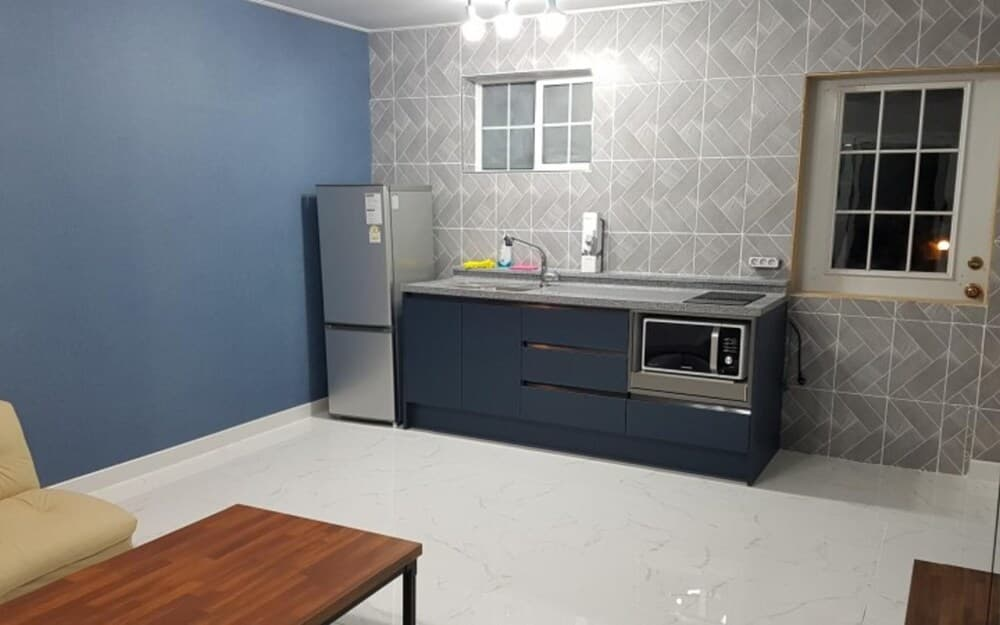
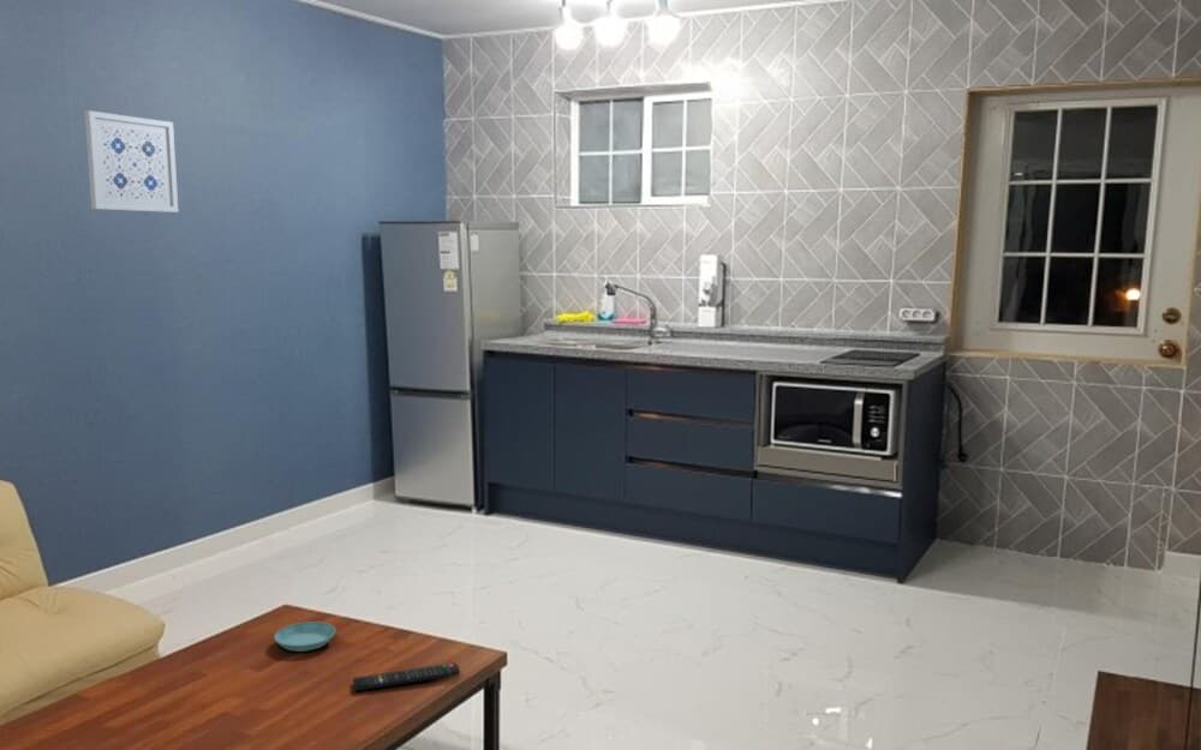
+ wall art [84,109,180,214]
+ saucer [273,620,336,653]
+ remote control [352,661,461,692]
